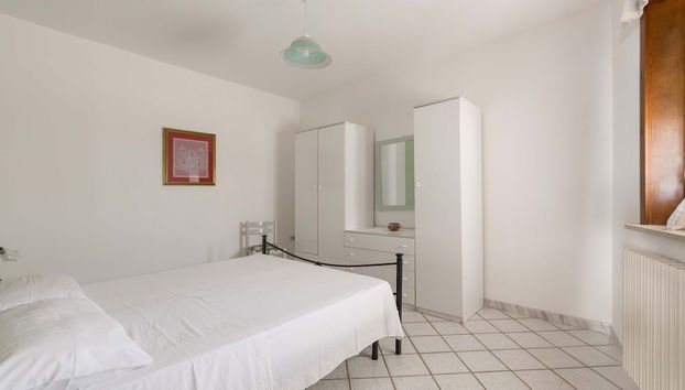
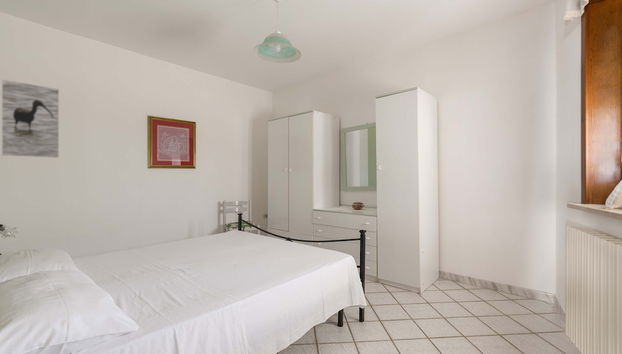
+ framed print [1,78,60,159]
